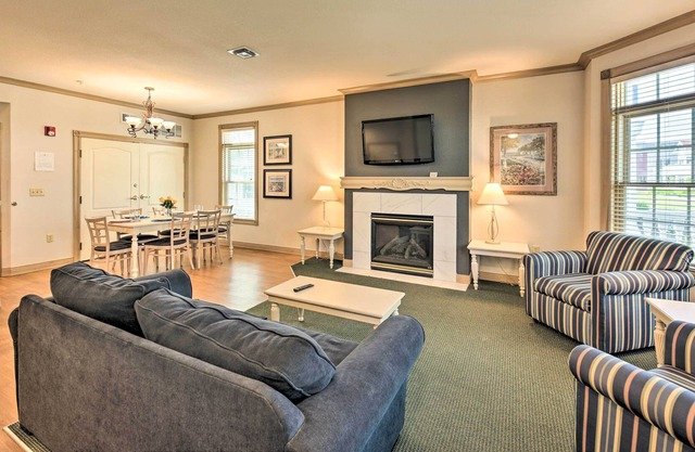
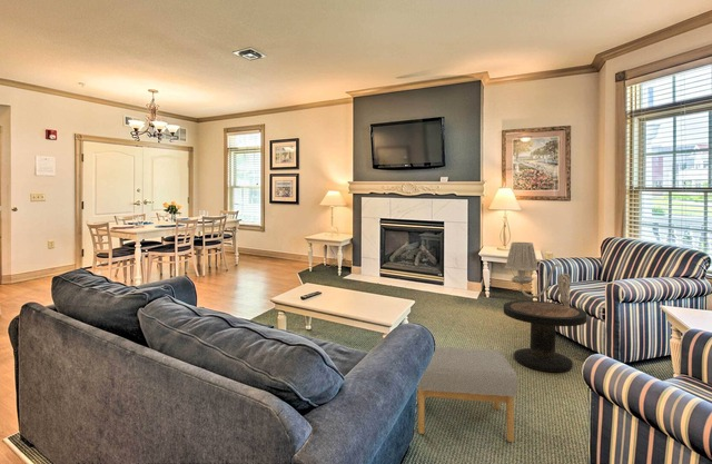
+ wall sconce [504,241,572,307]
+ side table [503,299,589,373]
+ footstool [416,346,518,443]
